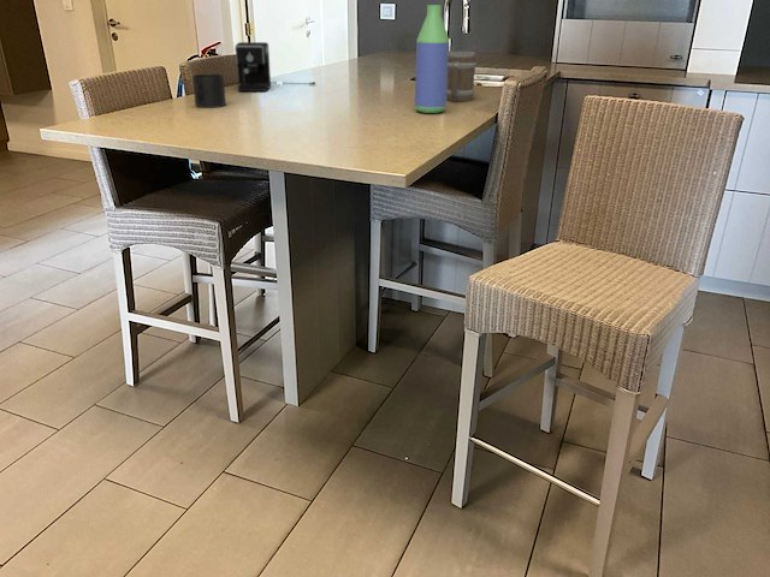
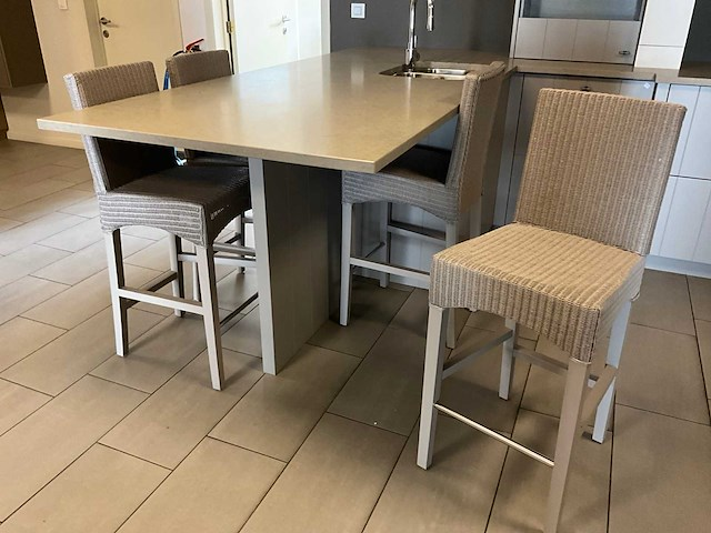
- barrel [446,50,478,102]
- bottle [414,4,450,114]
- mug [191,73,227,109]
- coffee maker [233,41,316,93]
